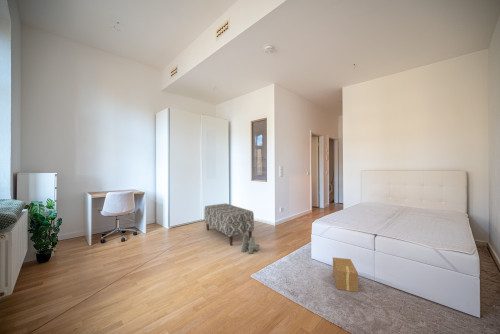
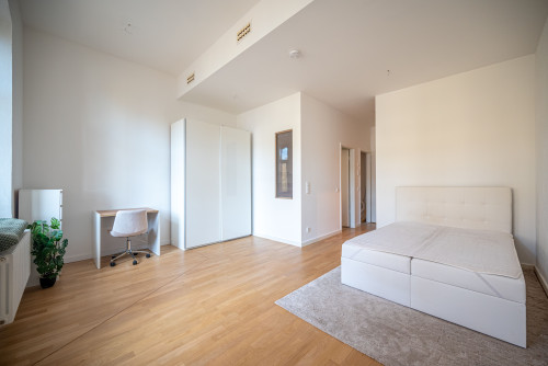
- boots [241,235,261,255]
- bench [203,202,255,246]
- cardboard box [332,256,359,293]
